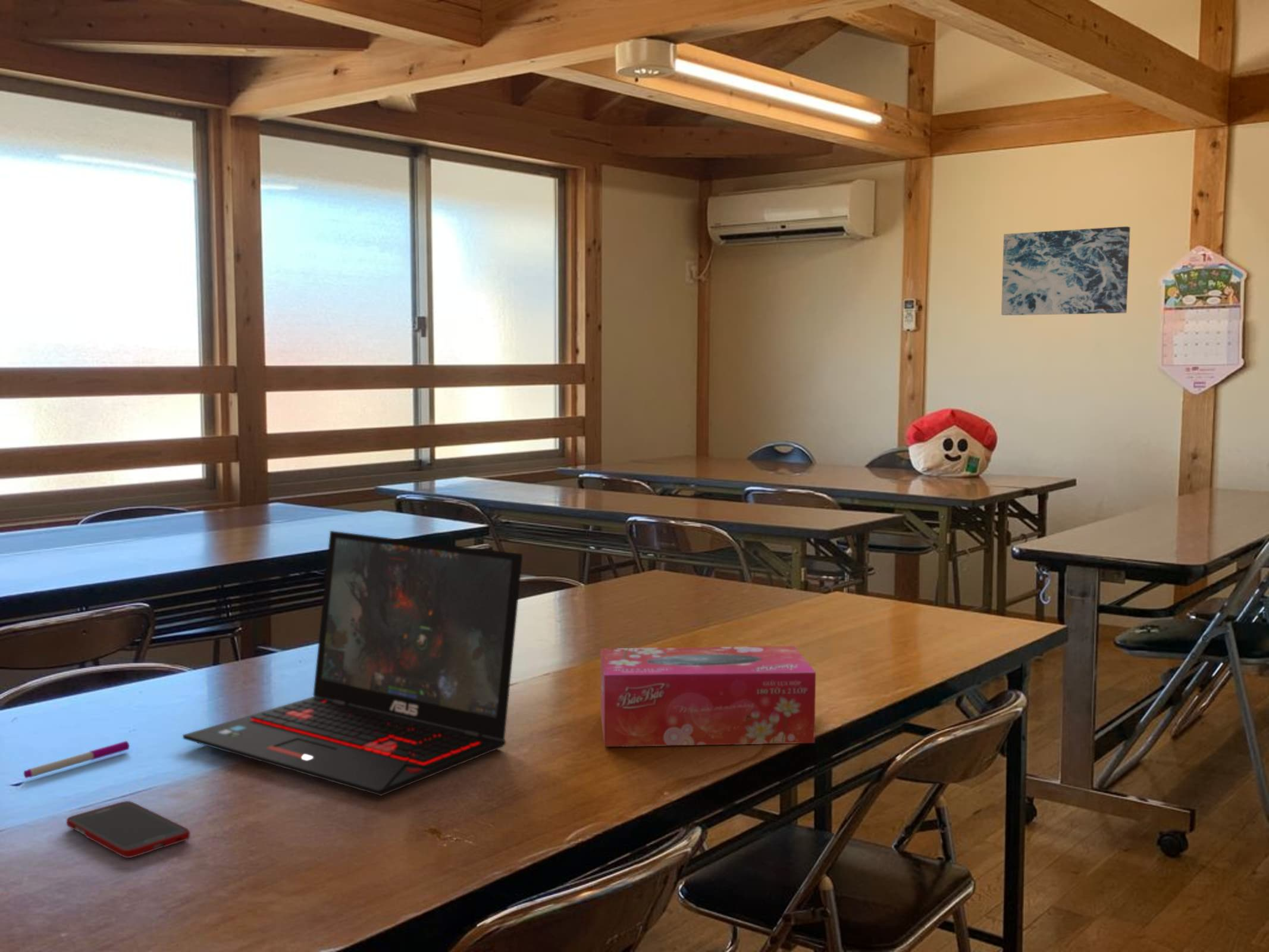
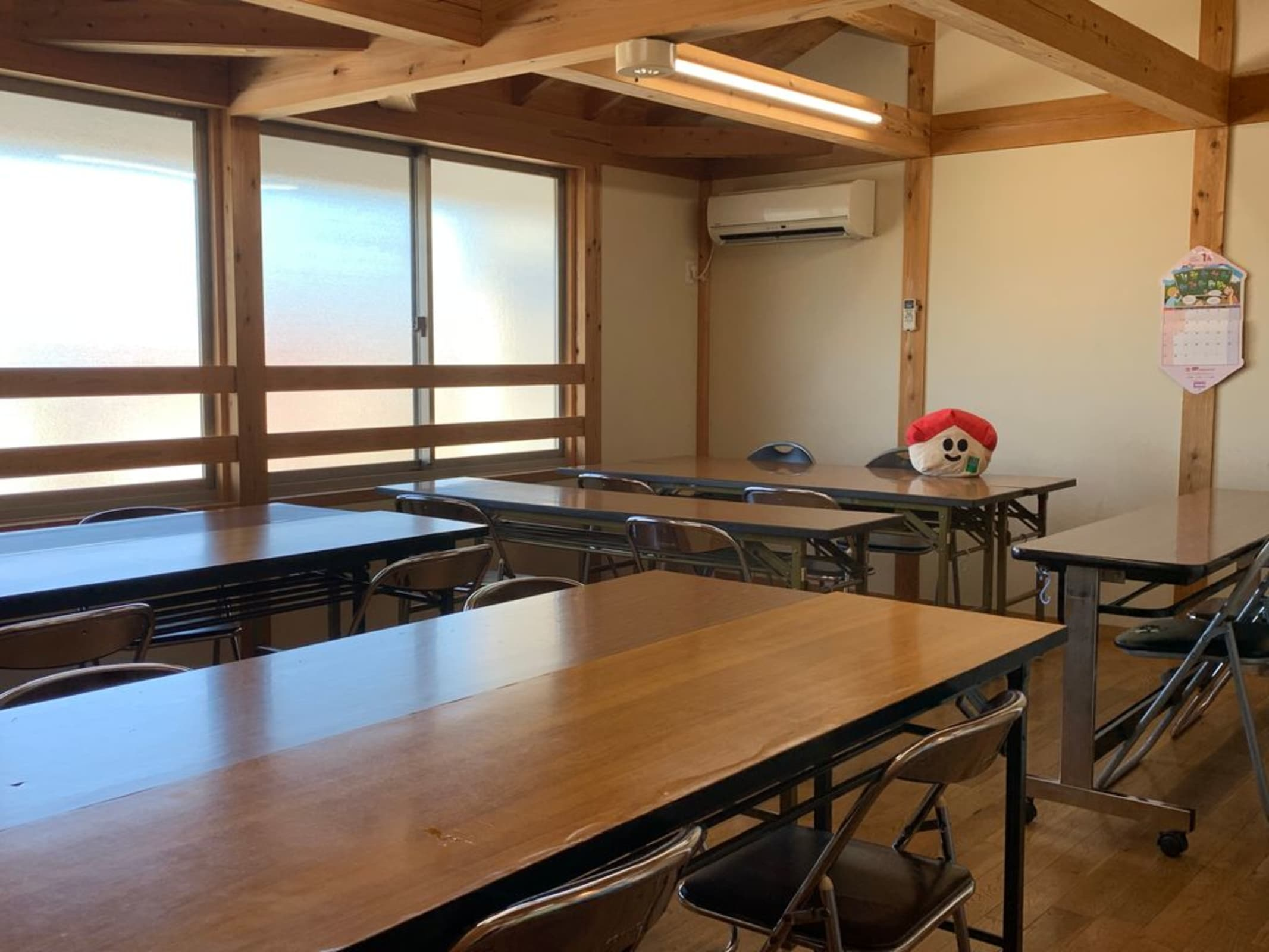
- laptop [182,530,524,797]
- tissue box [600,646,816,747]
- wall art [1001,226,1131,316]
- cell phone [66,800,190,859]
- pen [23,740,130,779]
